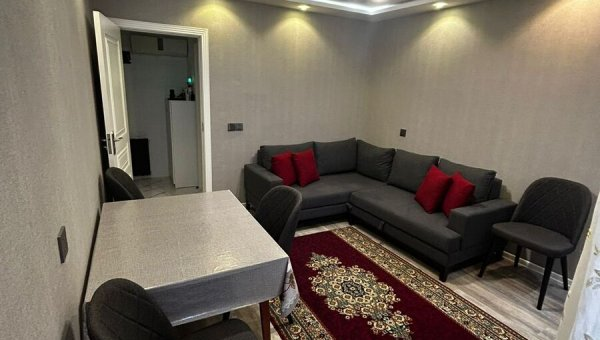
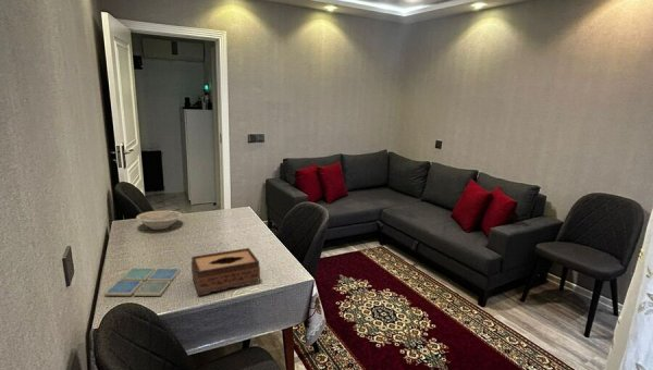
+ bowl [135,210,183,231]
+ drink coaster [103,267,182,297]
+ tissue box [190,247,261,297]
